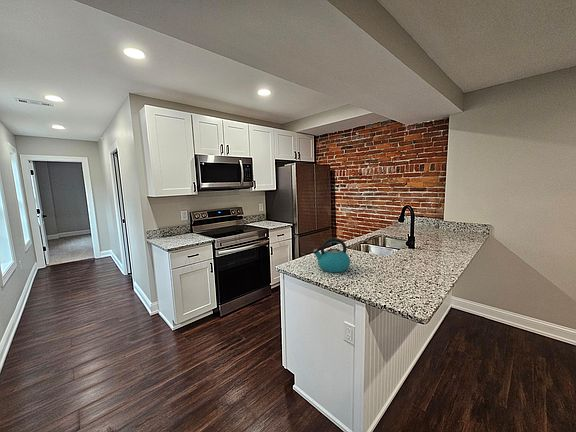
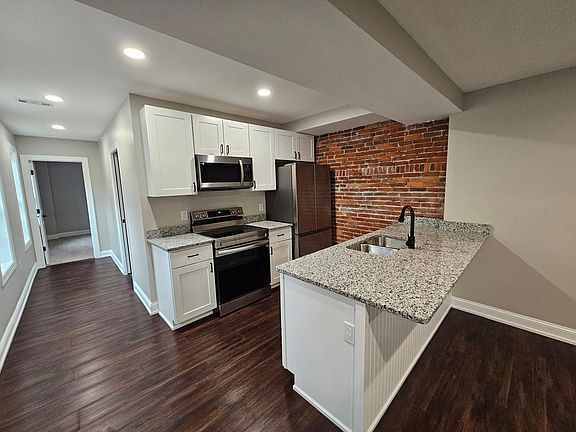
- kettle [312,237,351,273]
